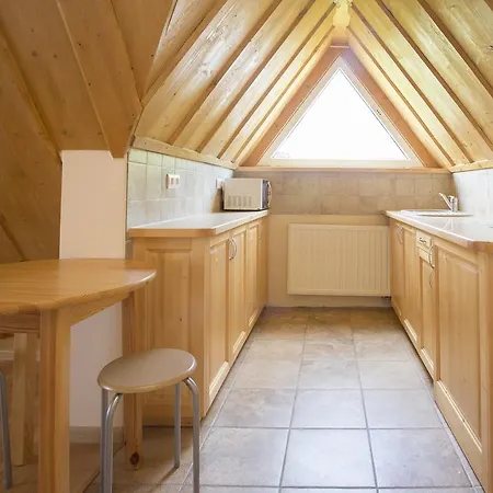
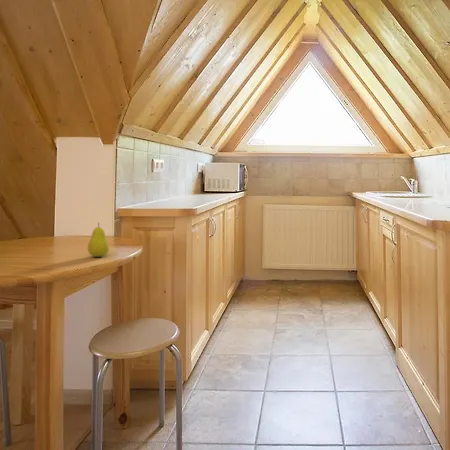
+ fruit [87,221,110,258]
